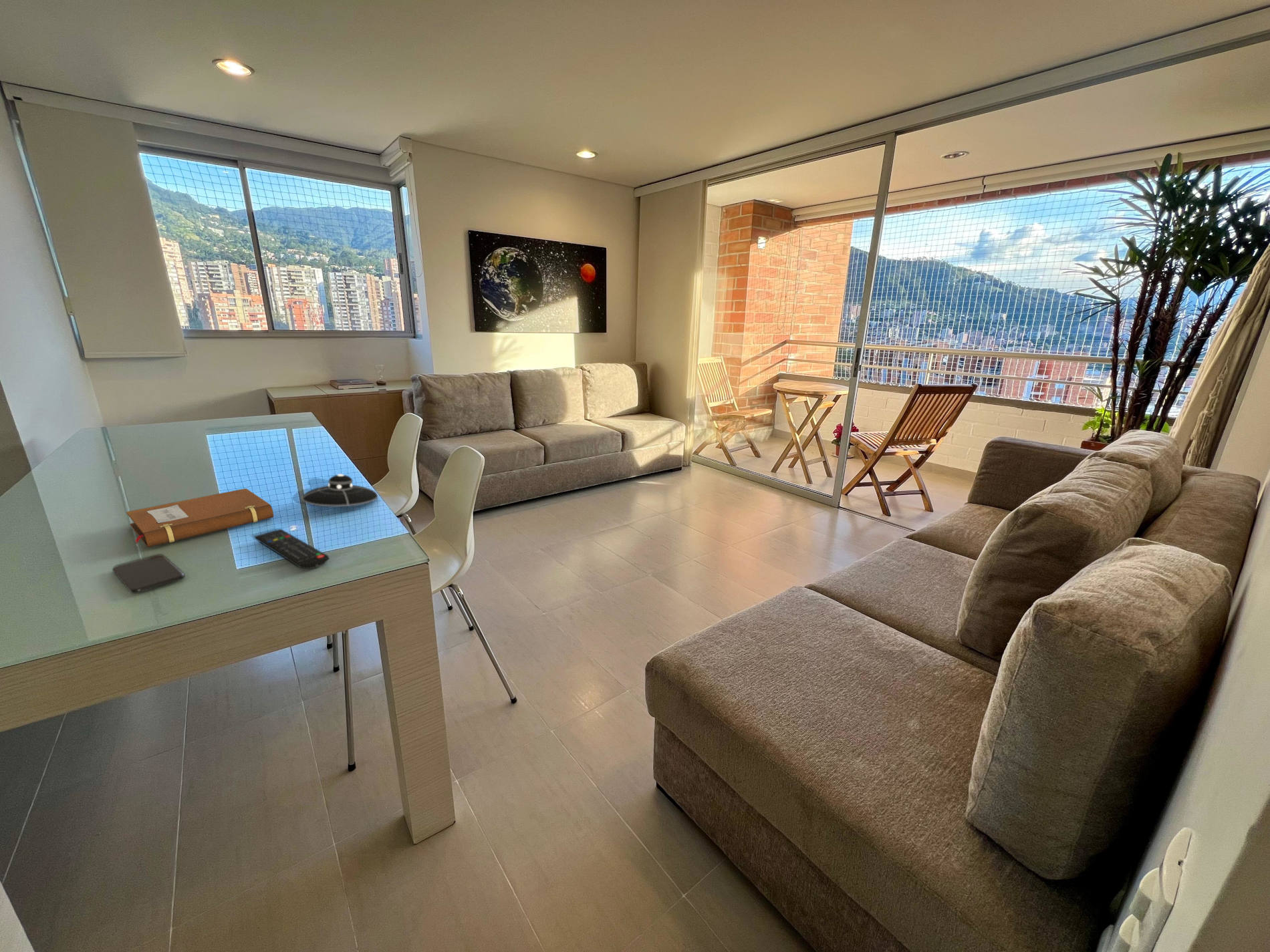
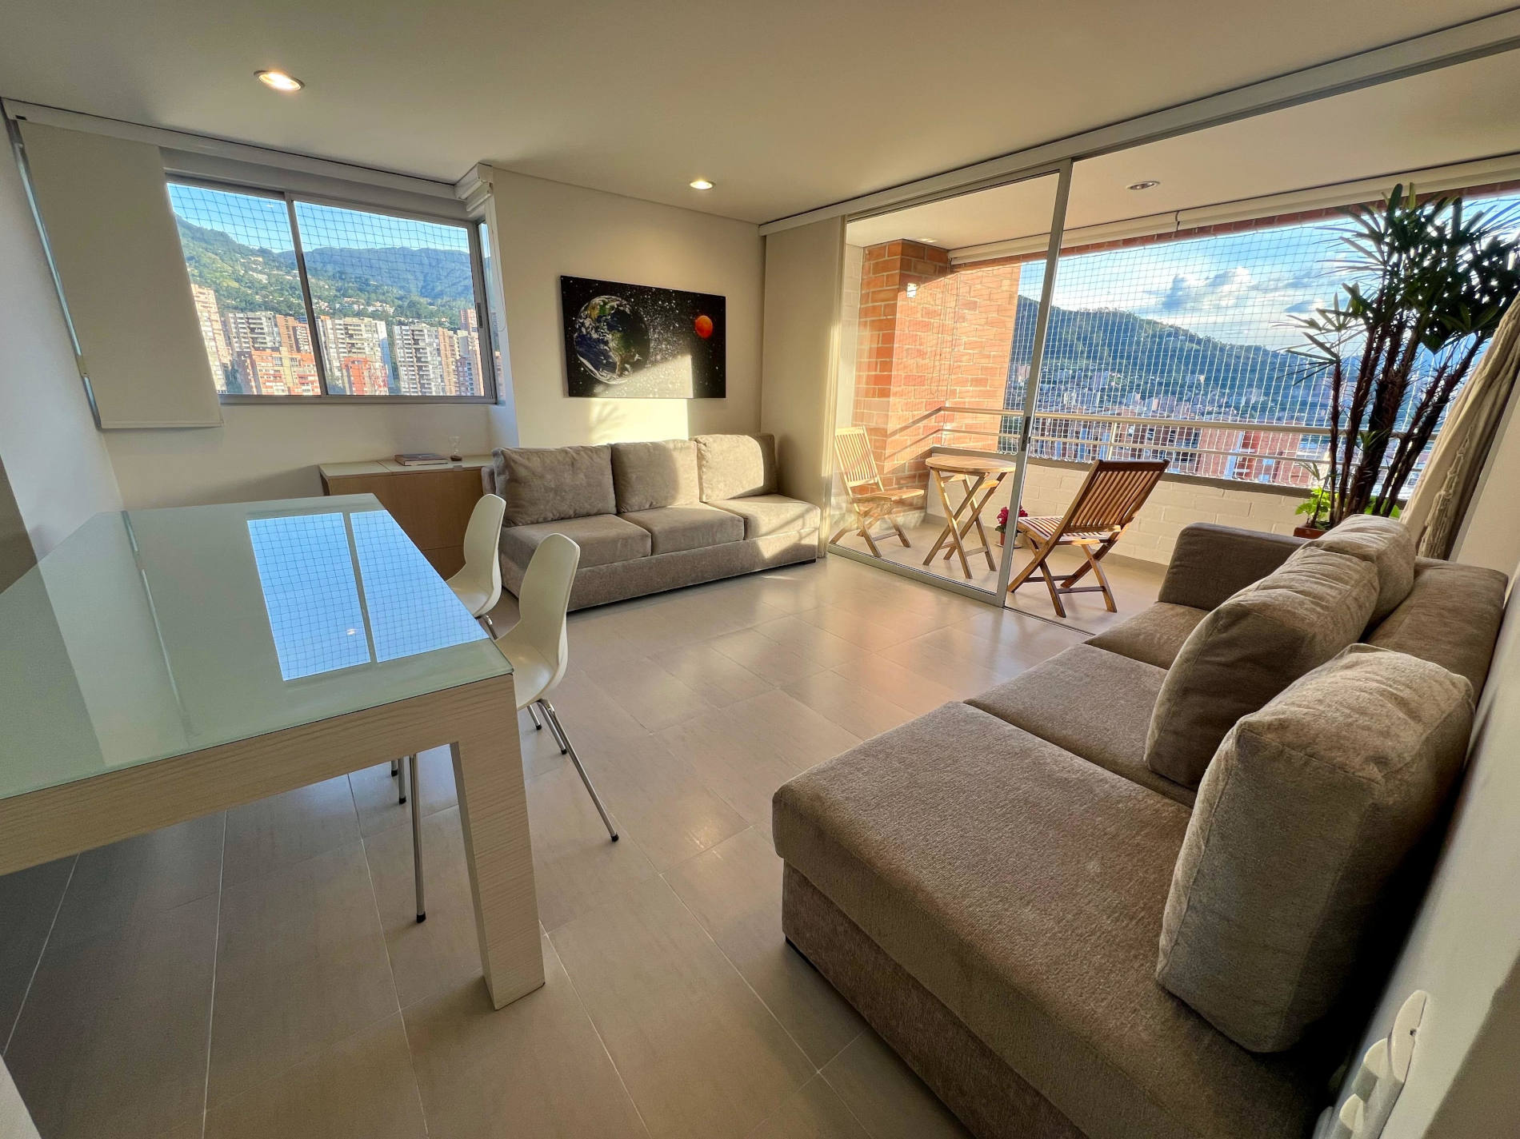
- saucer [301,473,378,507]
- notebook [126,488,274,548]
- smartphone [112,554,186,594]
- remote control [254,528,330,570]
